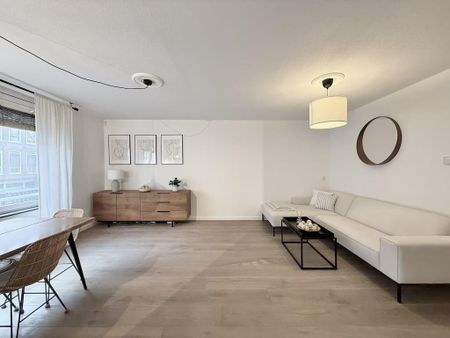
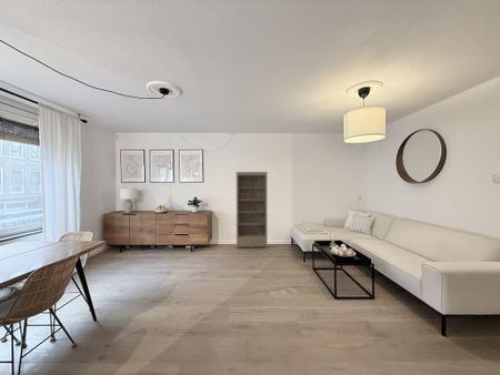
+ bookshelf [234,171,269,250]
